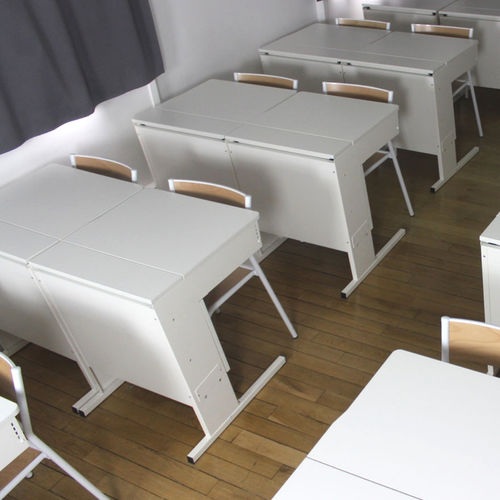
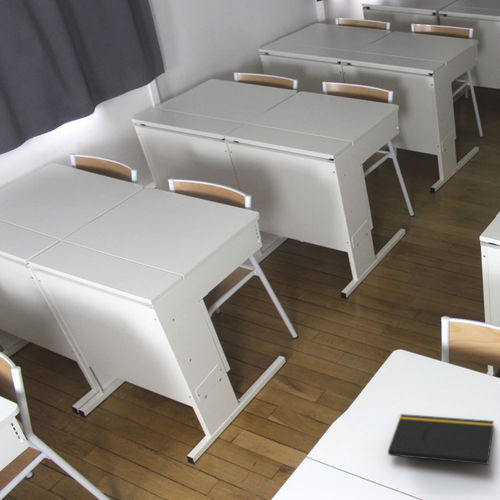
+ notepad [387,413,495,475]
